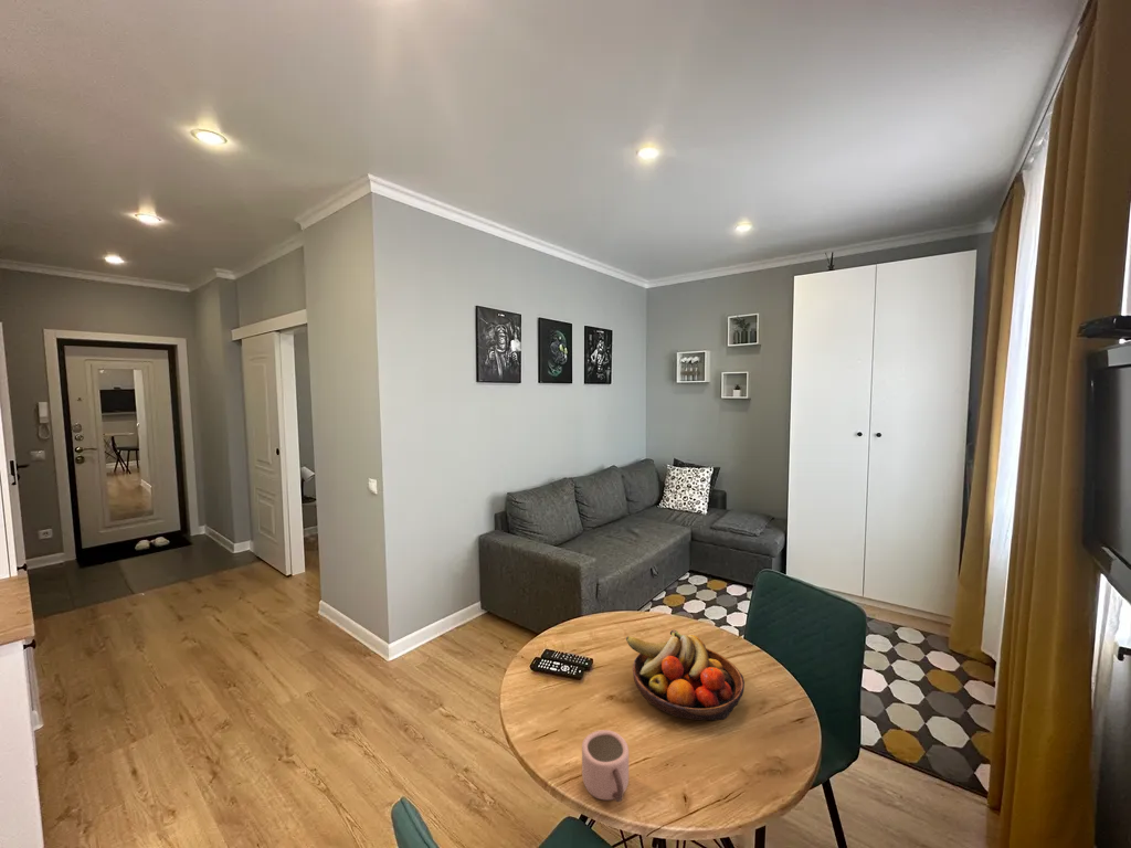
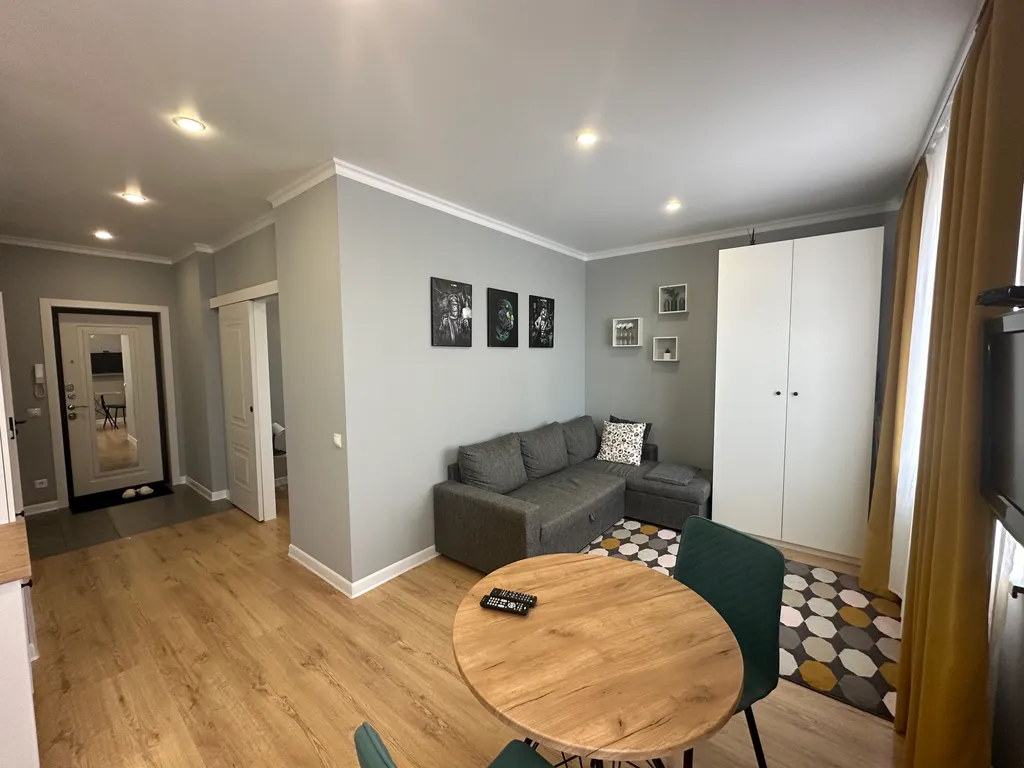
- mug [581,729,630,803]
- fruit bowl [625,628,746,721]
